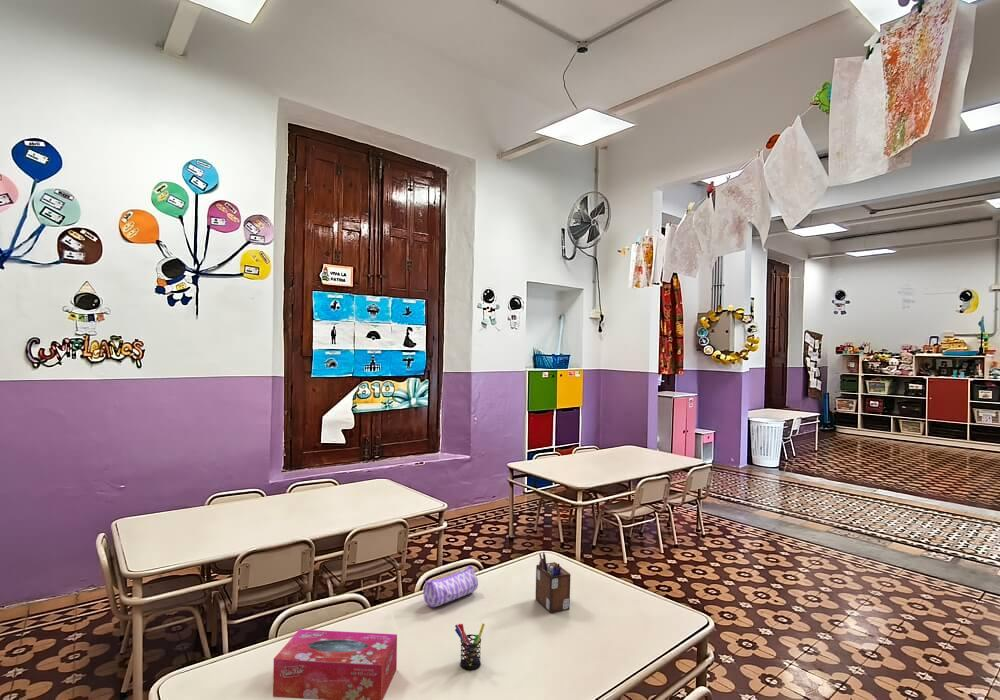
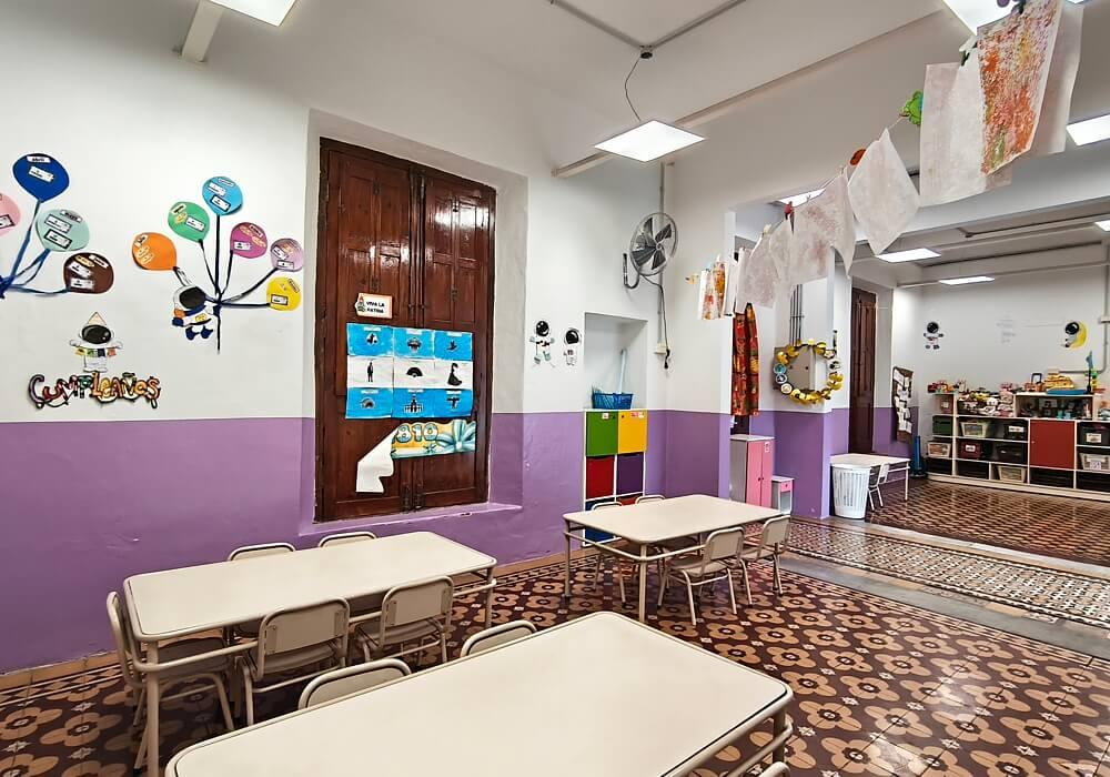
- pen holder [454,622,486,671]
- desk organizer [535,551,571,614]
- pencil case [422,565,479,608]
- tissue box [272,628,398,700]
